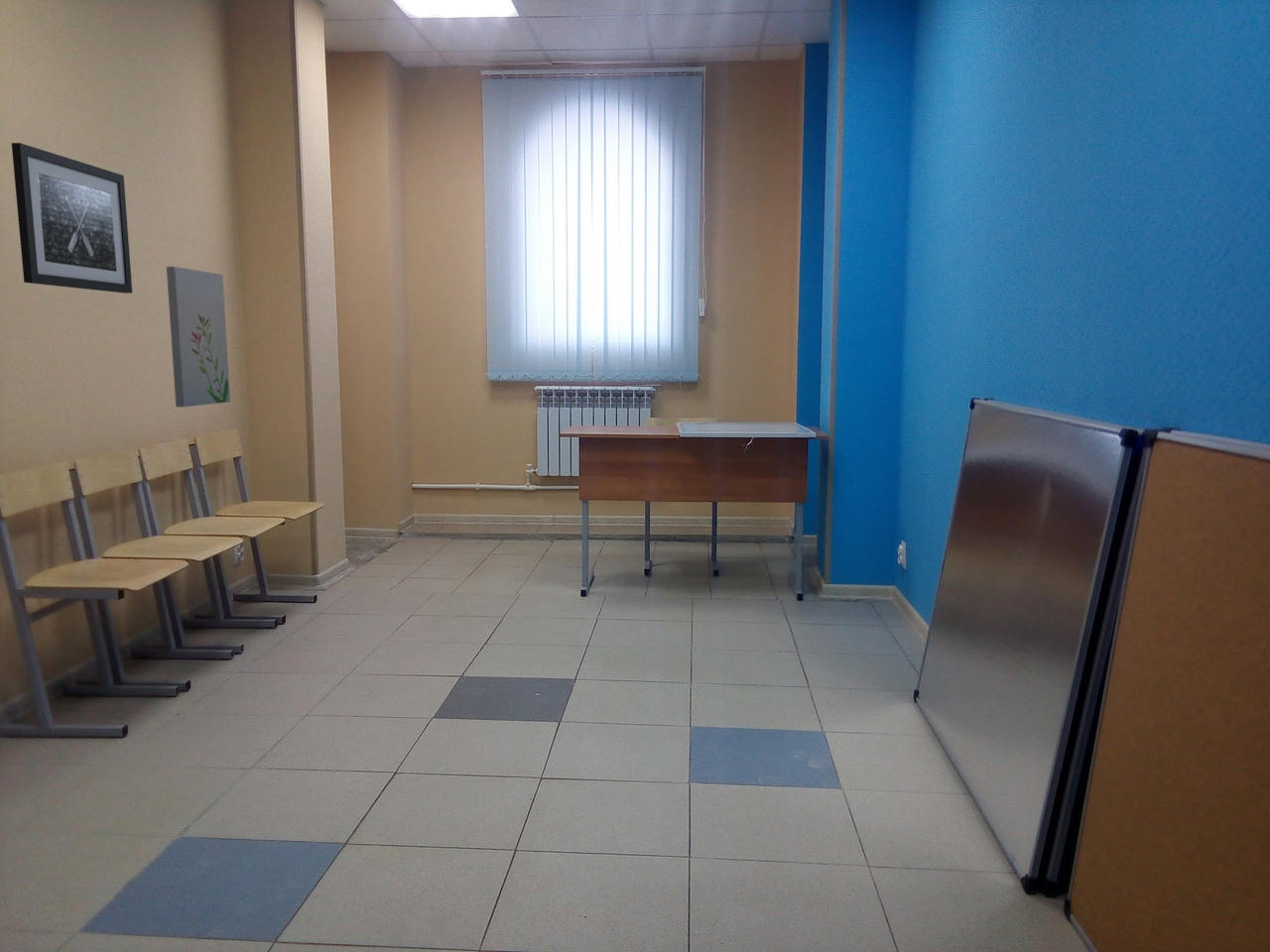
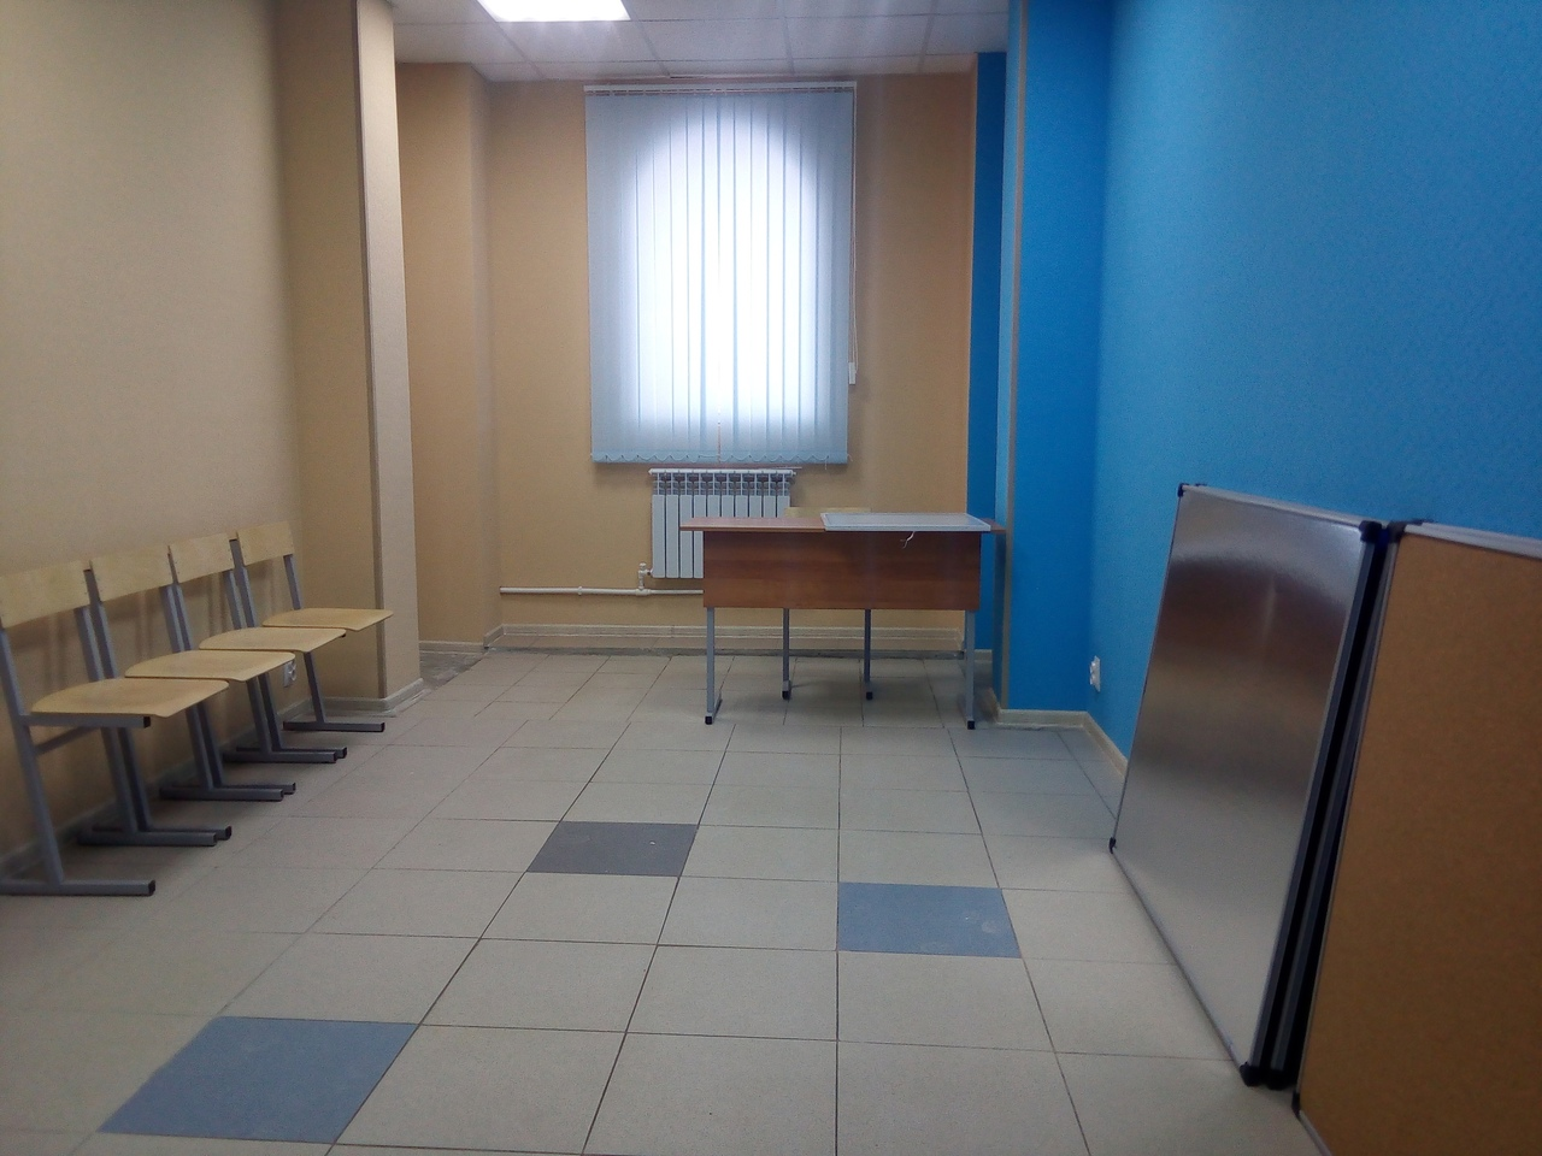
- wall art [11,142,133,295]
- wall art [166,266,231,408]
